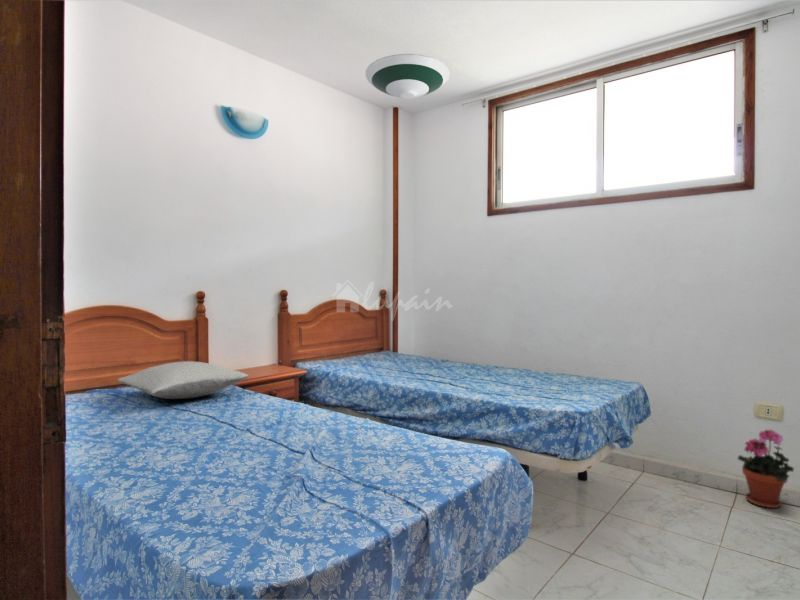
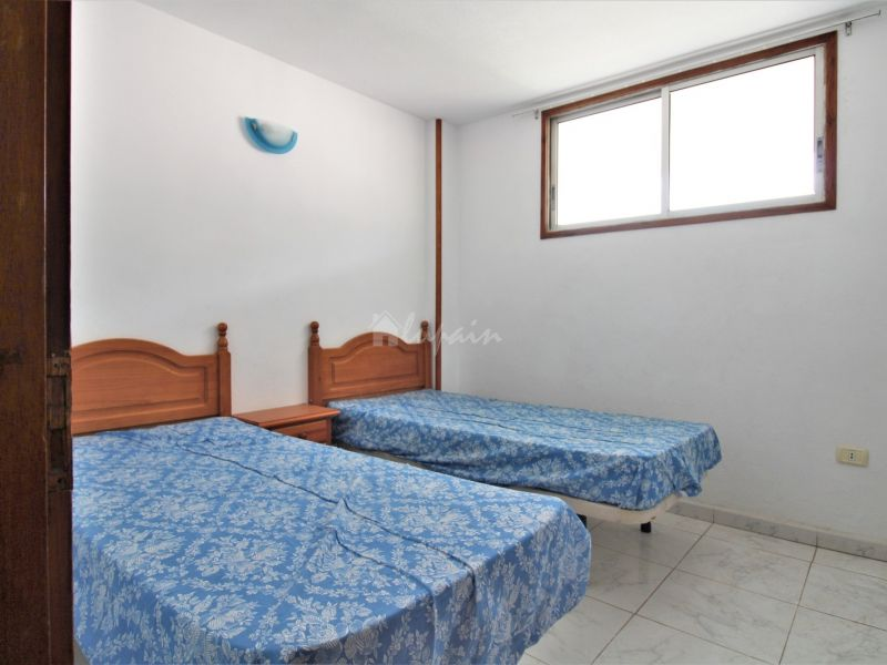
- pillow [117,360,249,400]
- potted plant [737,428,795,509]
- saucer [364,53,451,100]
